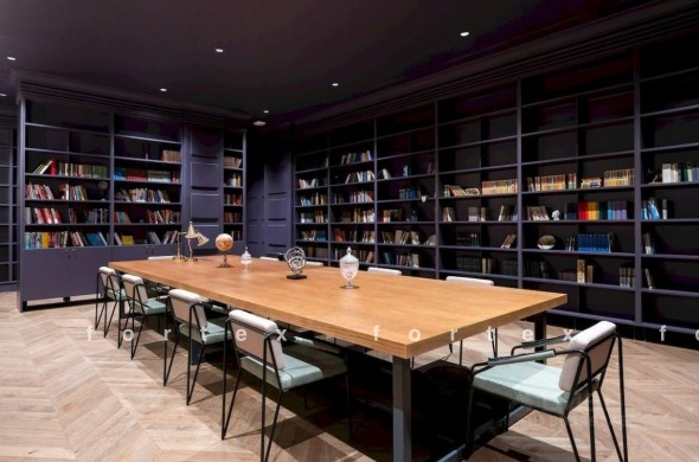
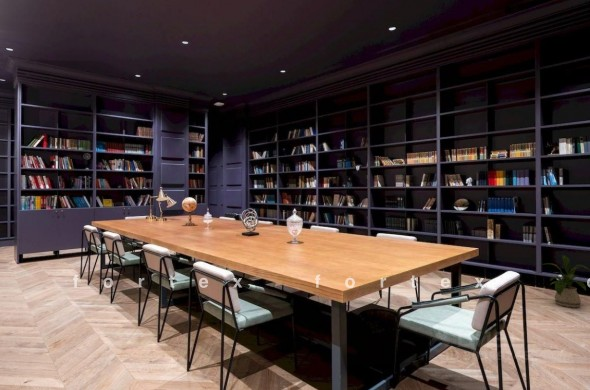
+ house plant [540,254,590,309]
